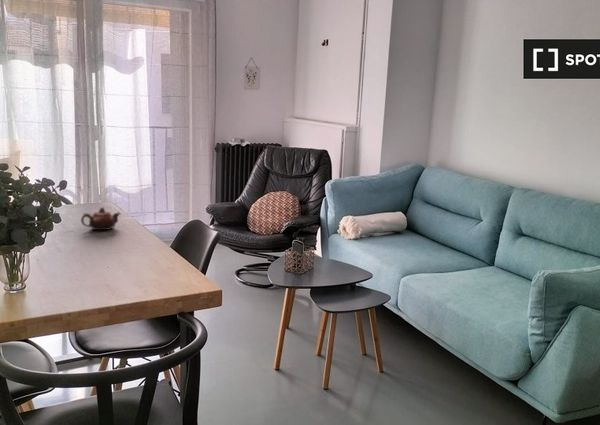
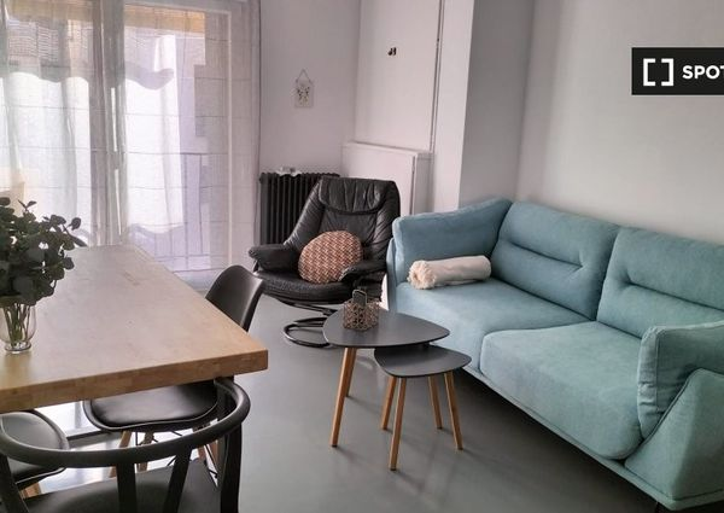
- teapot [80,206,121,231]
